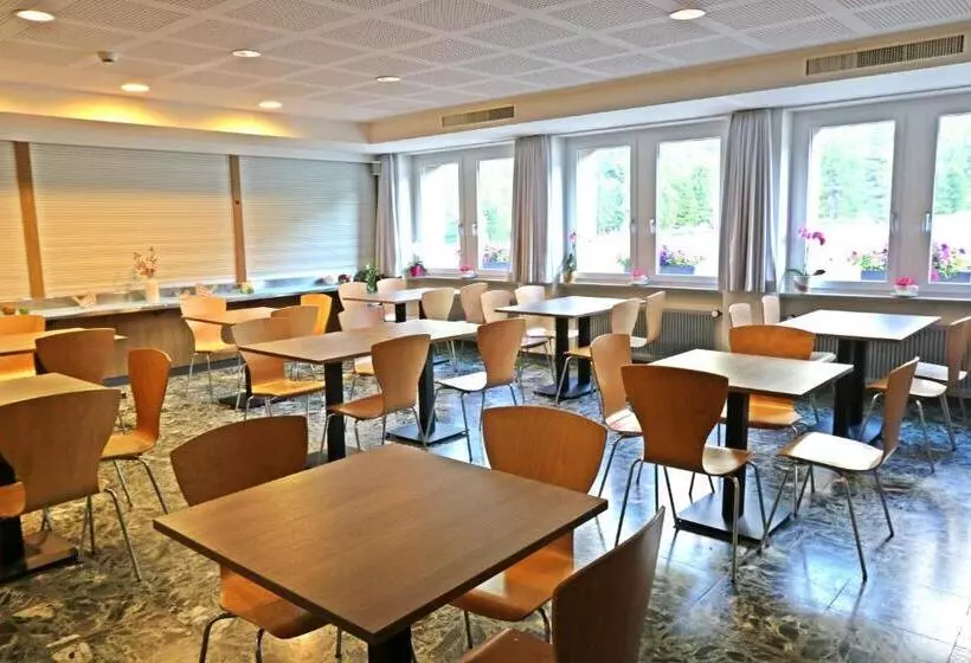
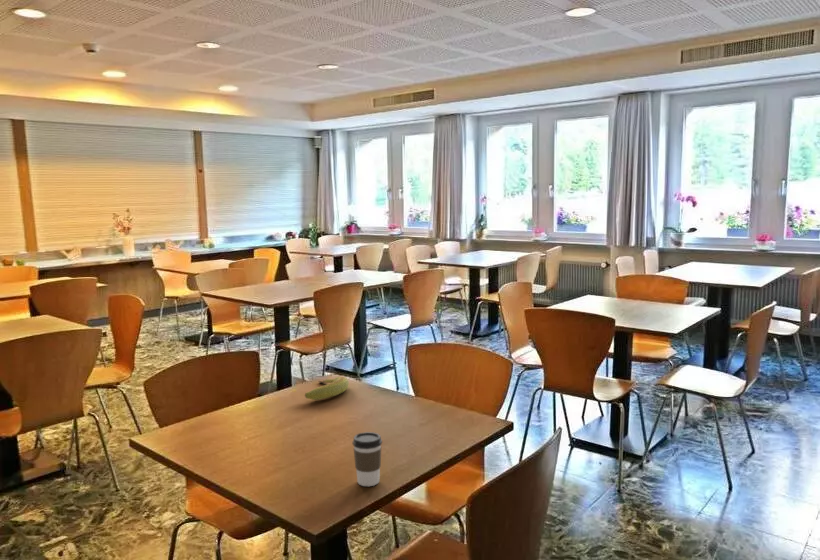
+ banana [304,375,350,401]
+ coffee cup [352,431,383,487]
